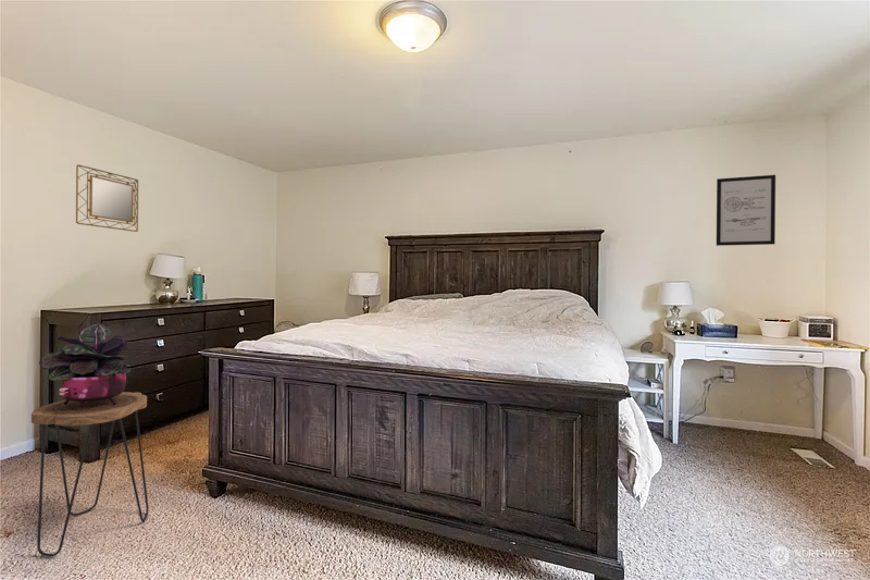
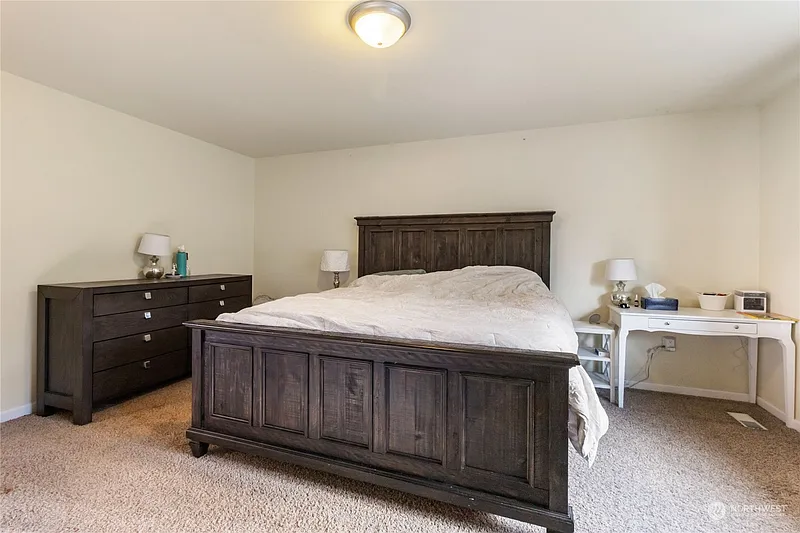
- home mirror [75,163,139,233]
- wall art [716,174,776,247]
- potted plant [38,322,132,407]
- side table [30,391,149,557]
